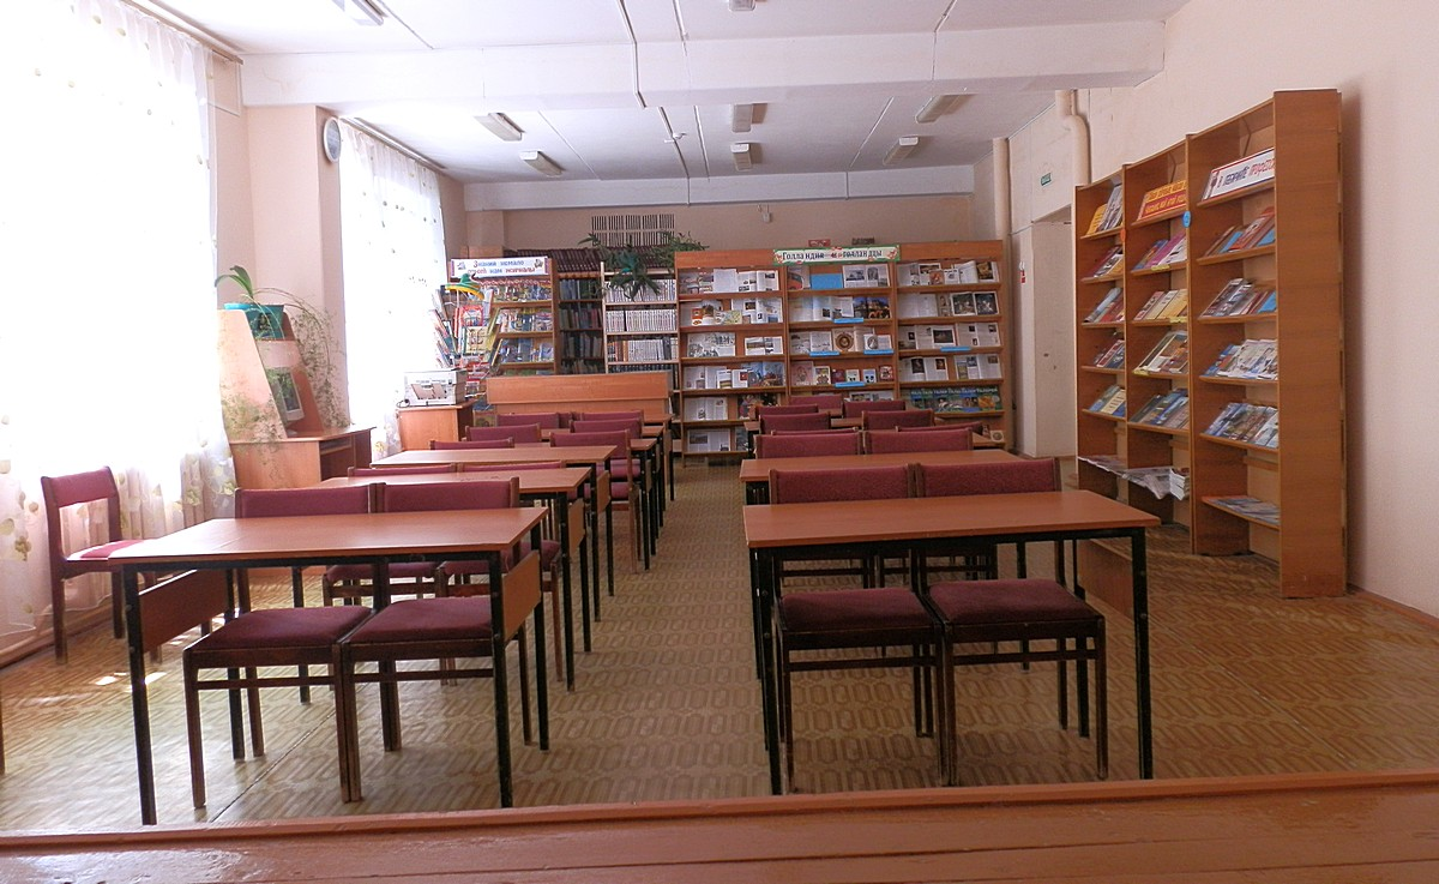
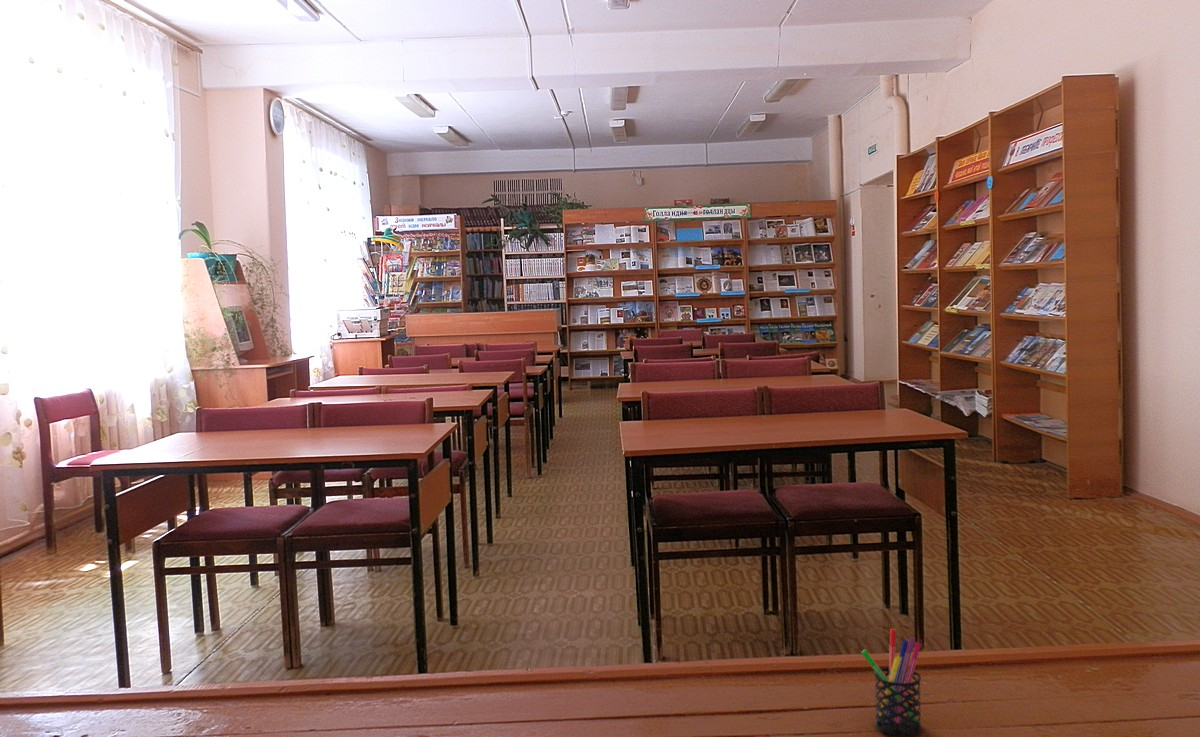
+ pen holder [860,628,923,737]
